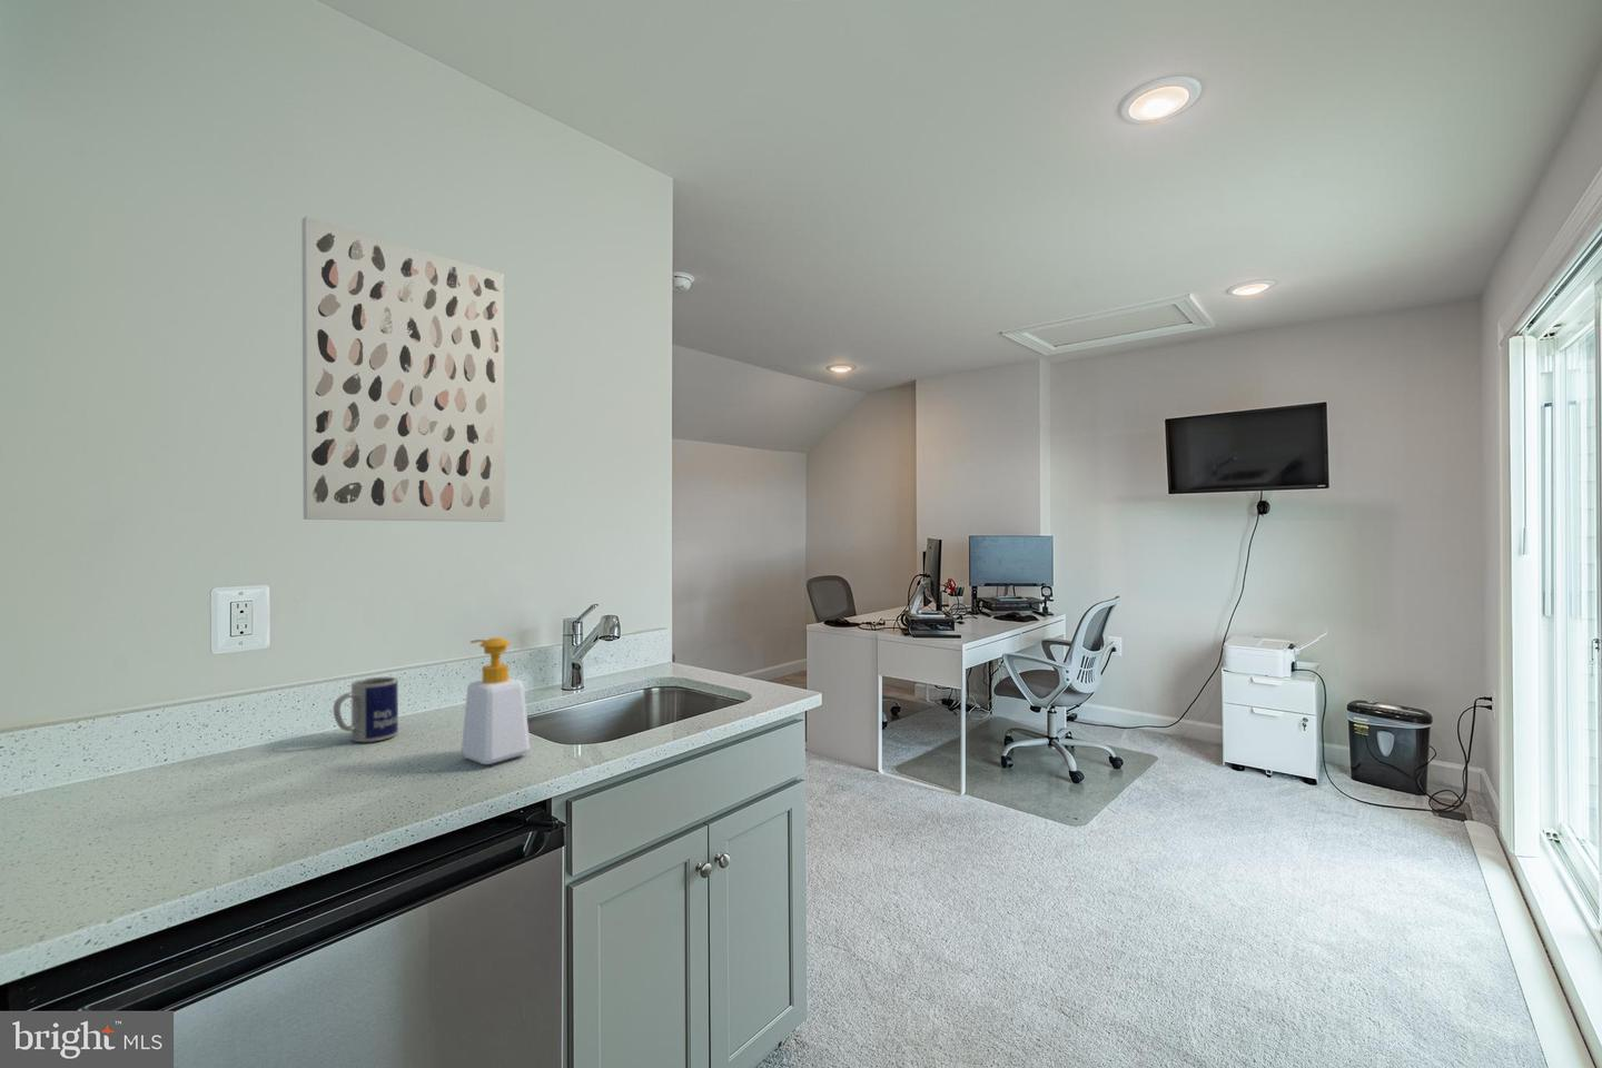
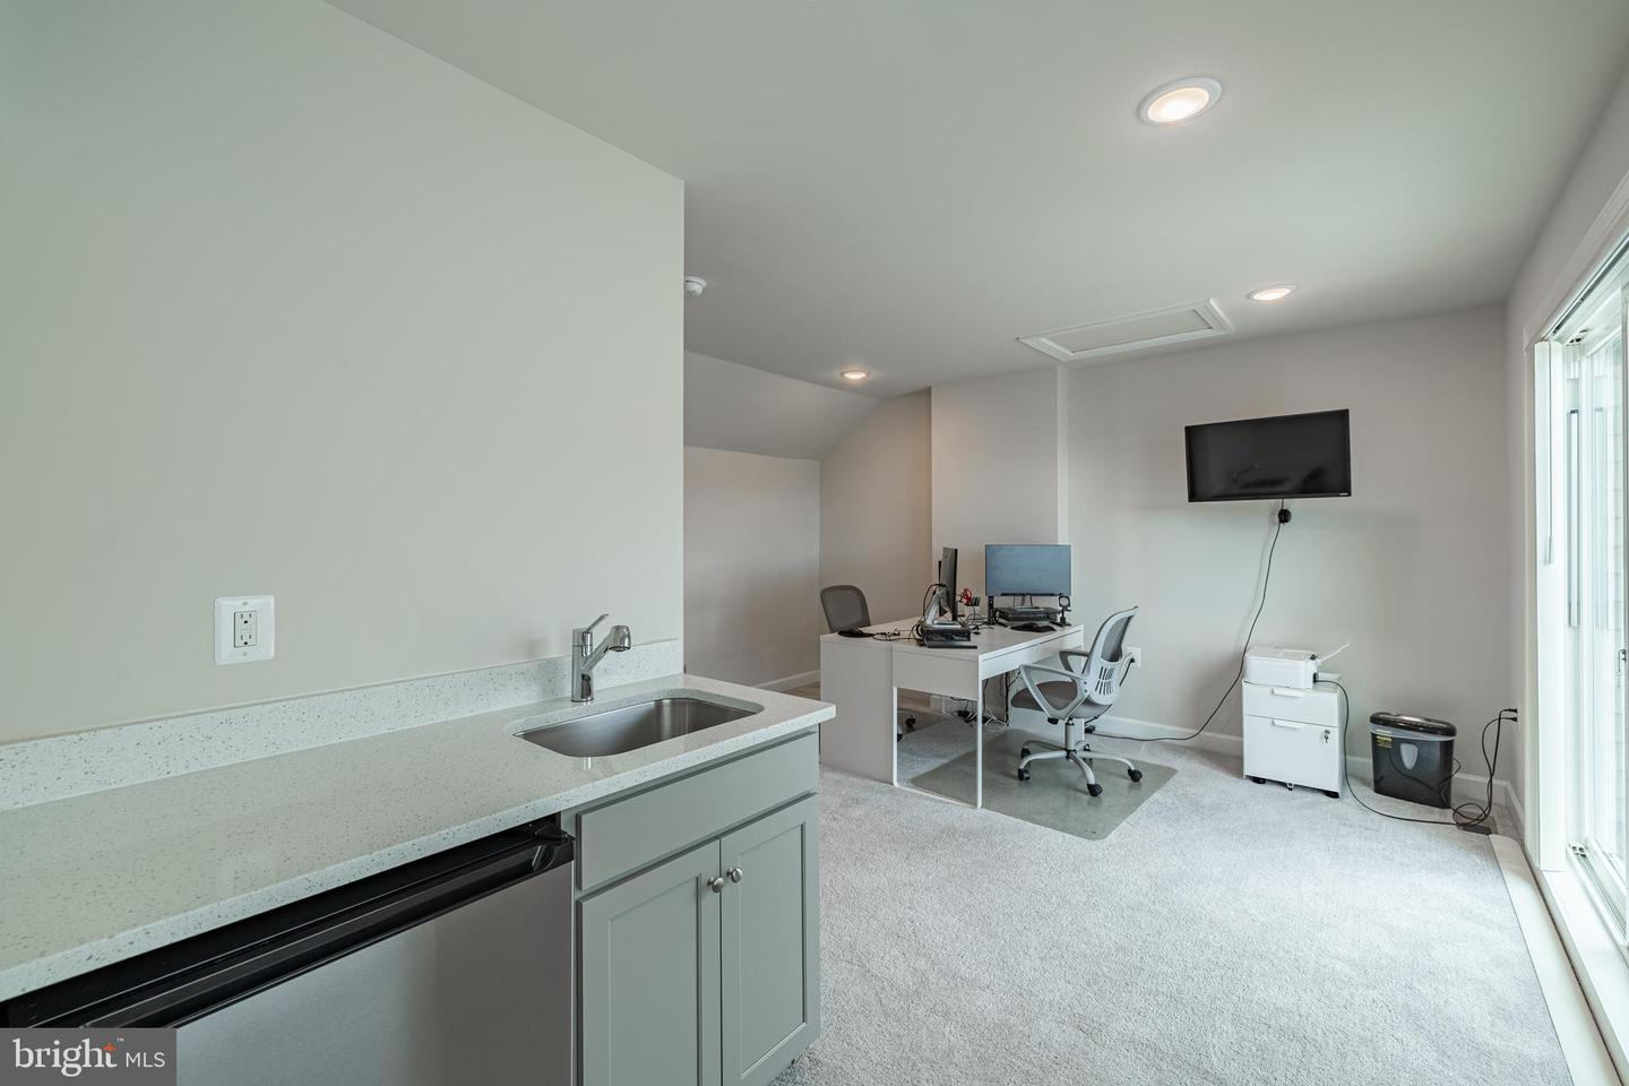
- wall art [300,215,507,523]
- mug [331,676,399,743]
- soap bottle [460,637,532,765]
